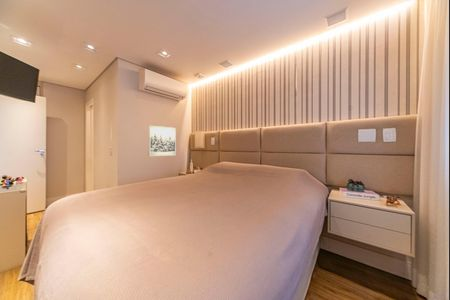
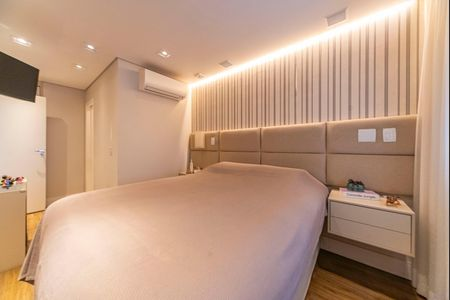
- wall art [148,125,177,157]
